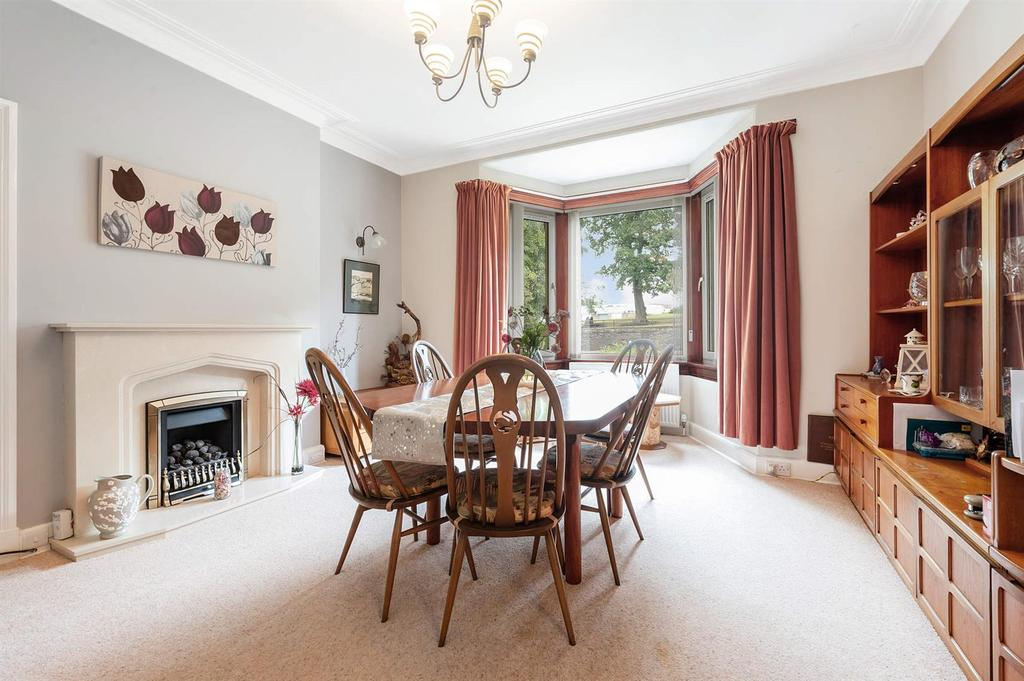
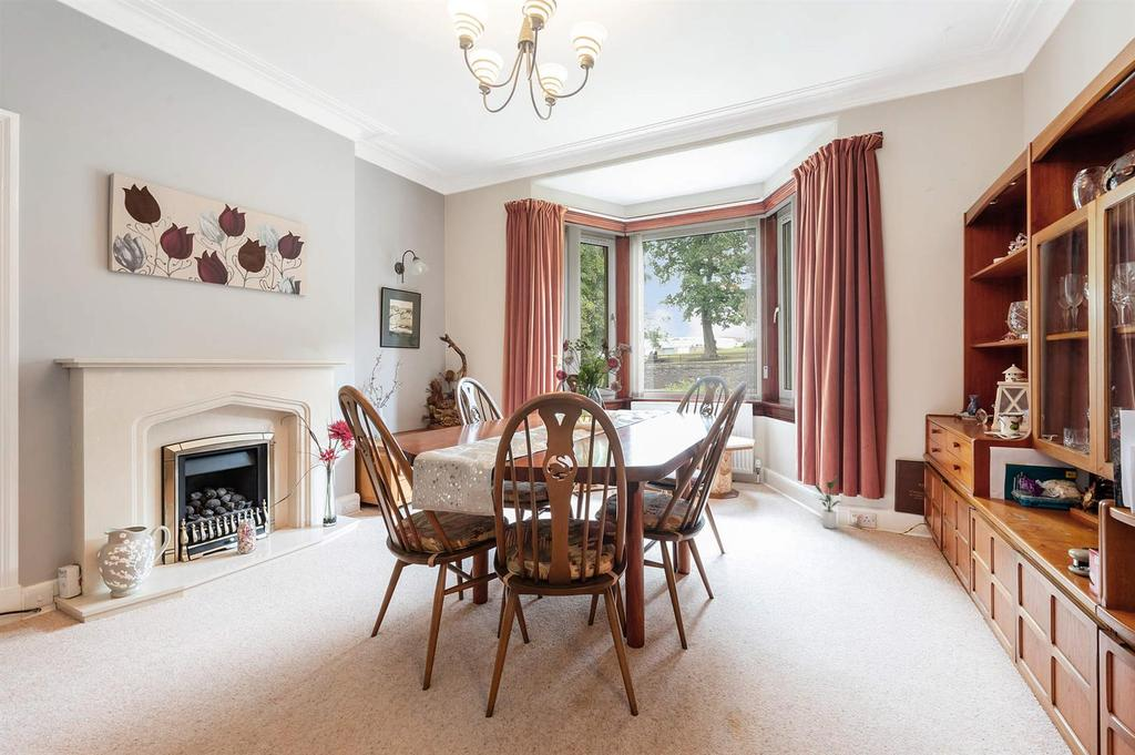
+ potted plant [812,475,841,530]
